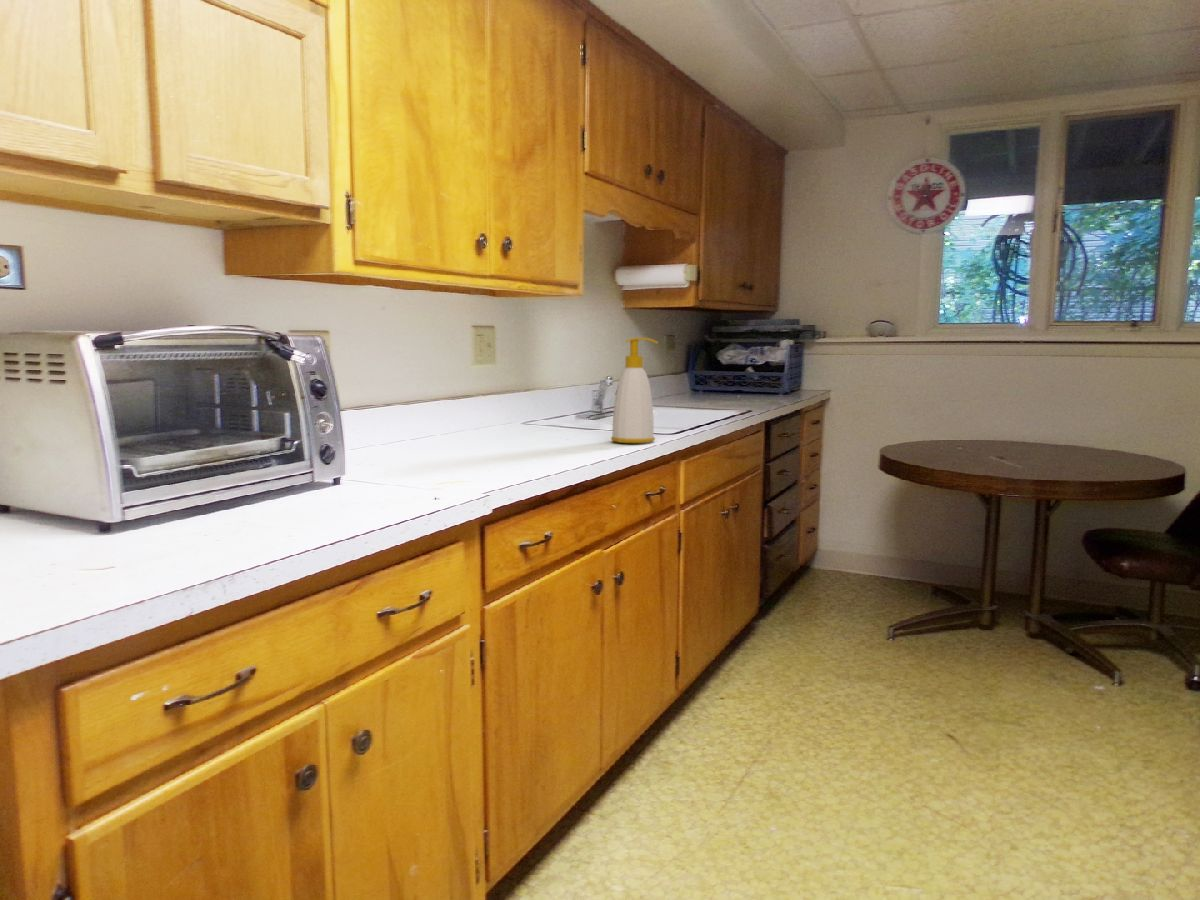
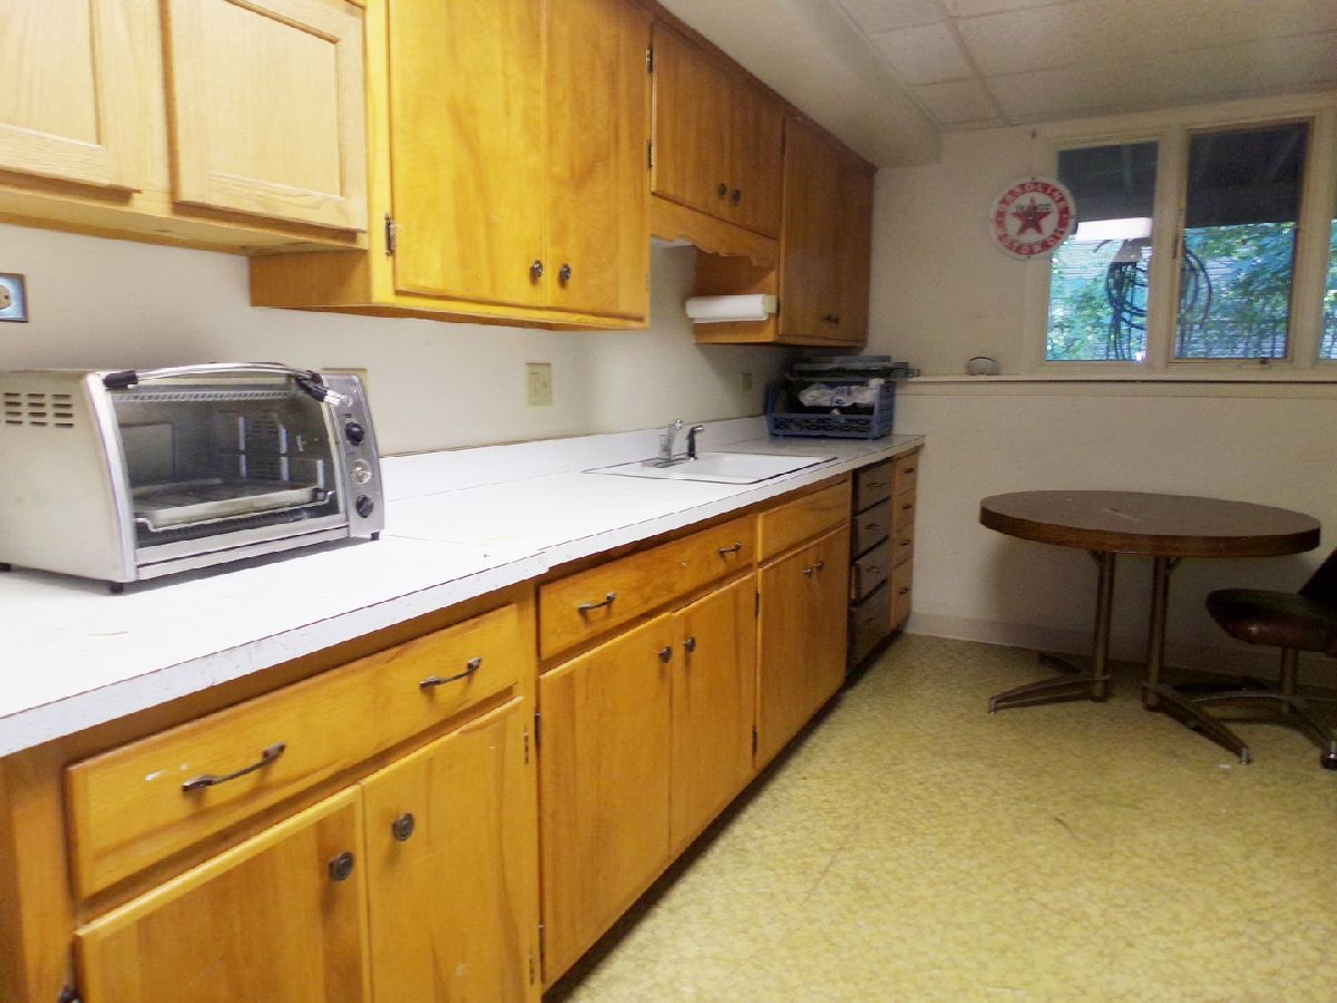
- soap bottle [610,337,659,444]
